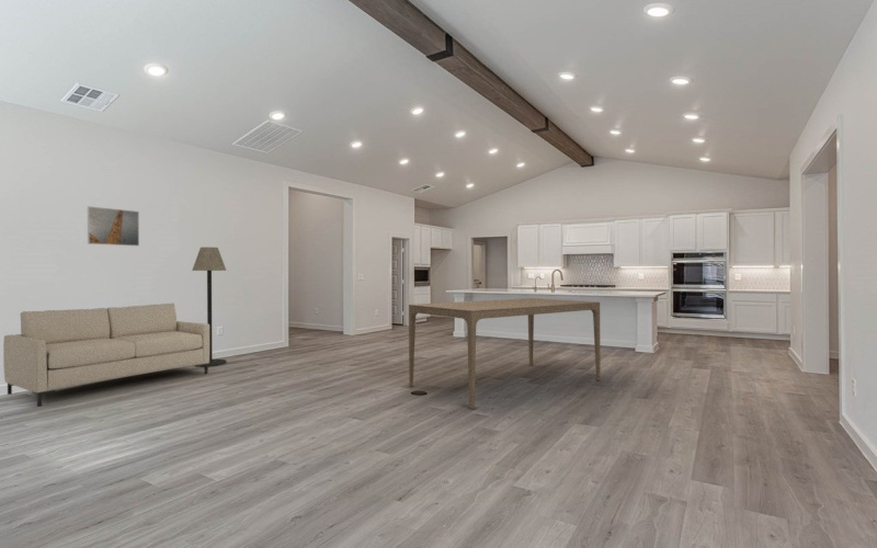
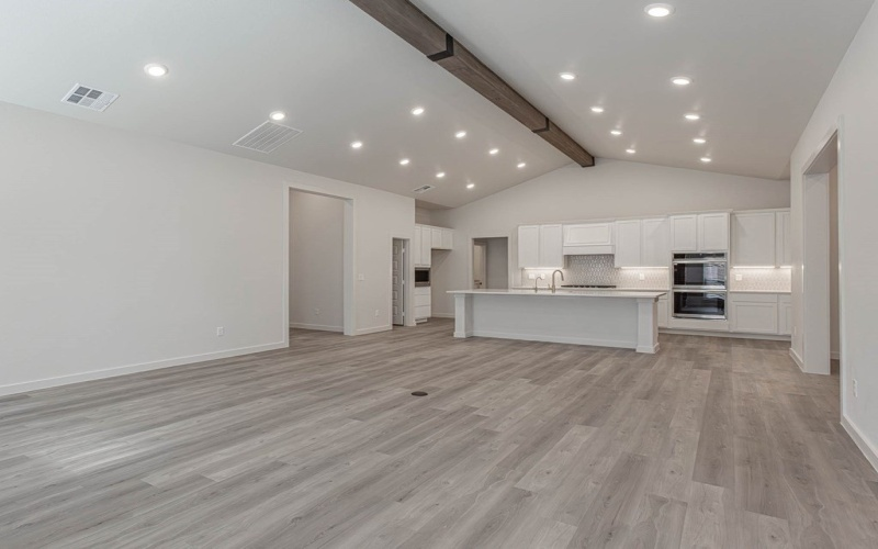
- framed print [87,205,140,247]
- floor lamp [191,246,227,367]
- sofa [2,302,209,408]
- dining table [408,297,602,410]
